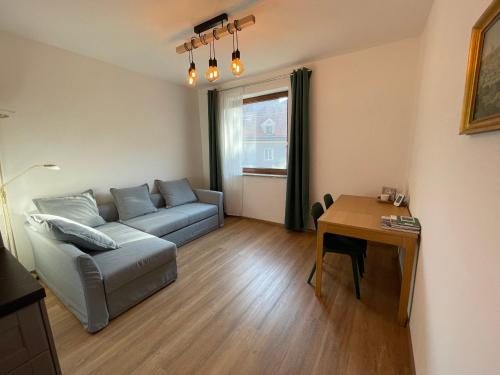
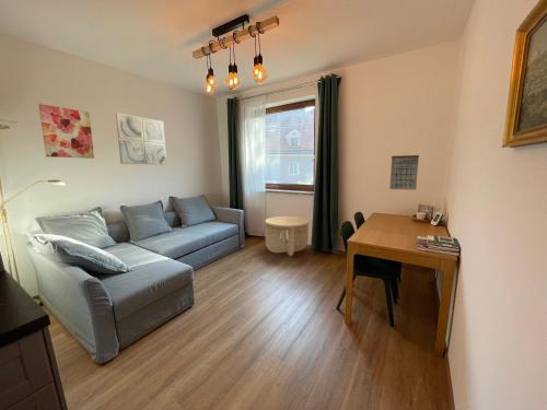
+ wall art [37,103,95,160]
+ wall art [115,112,167,165]
+ side table [264,215,311,257]
+ calendar [388,148,420,191]
